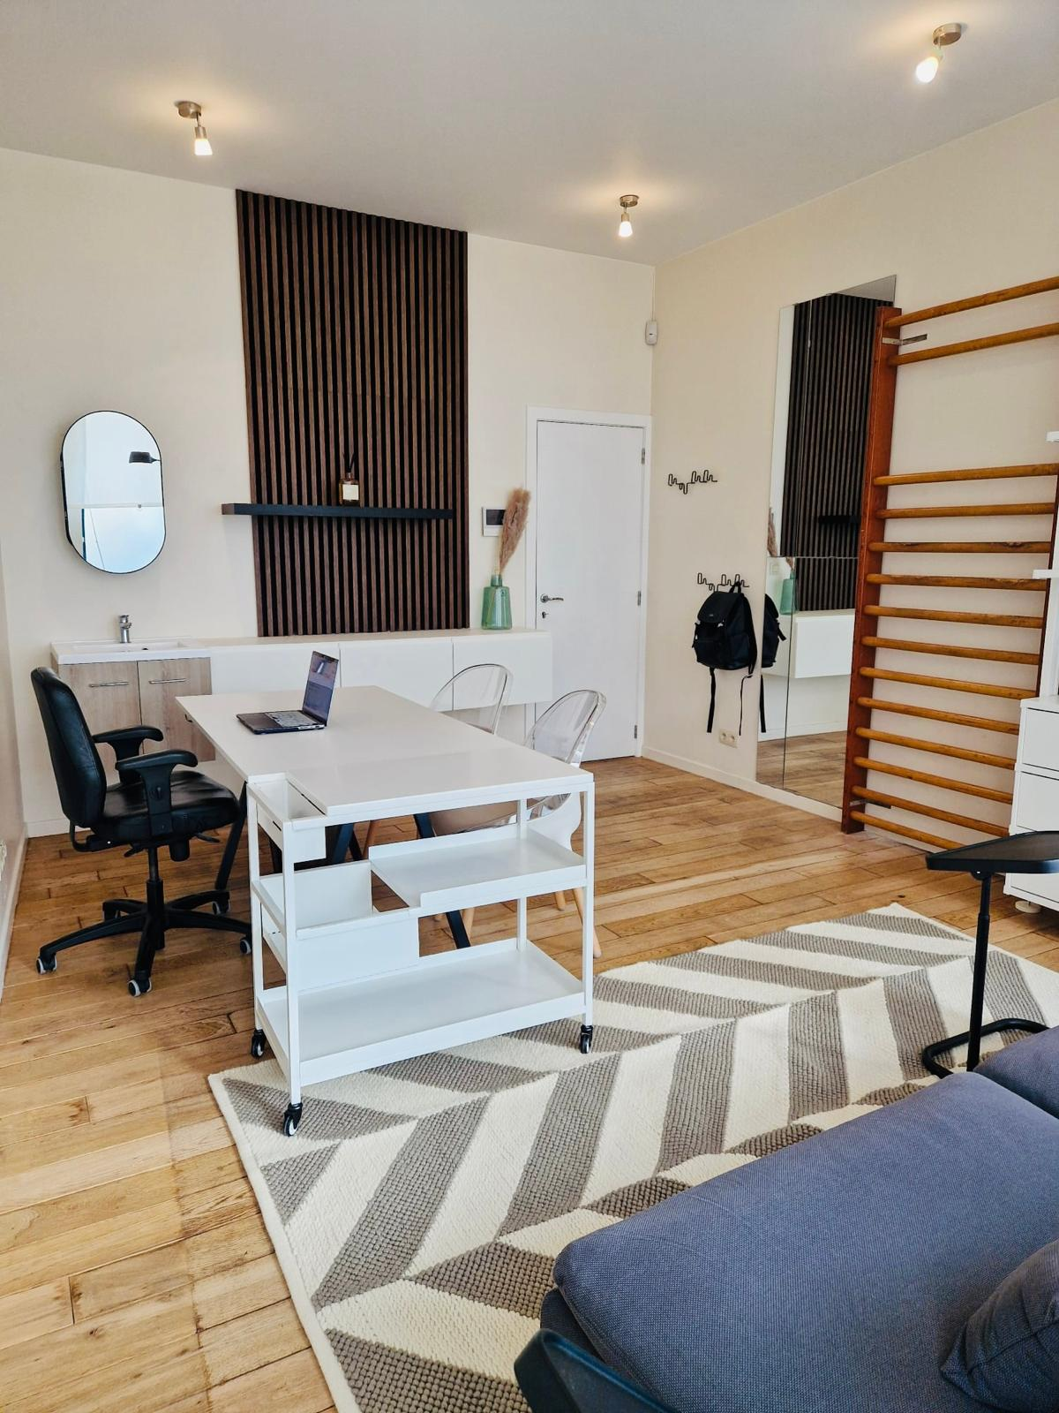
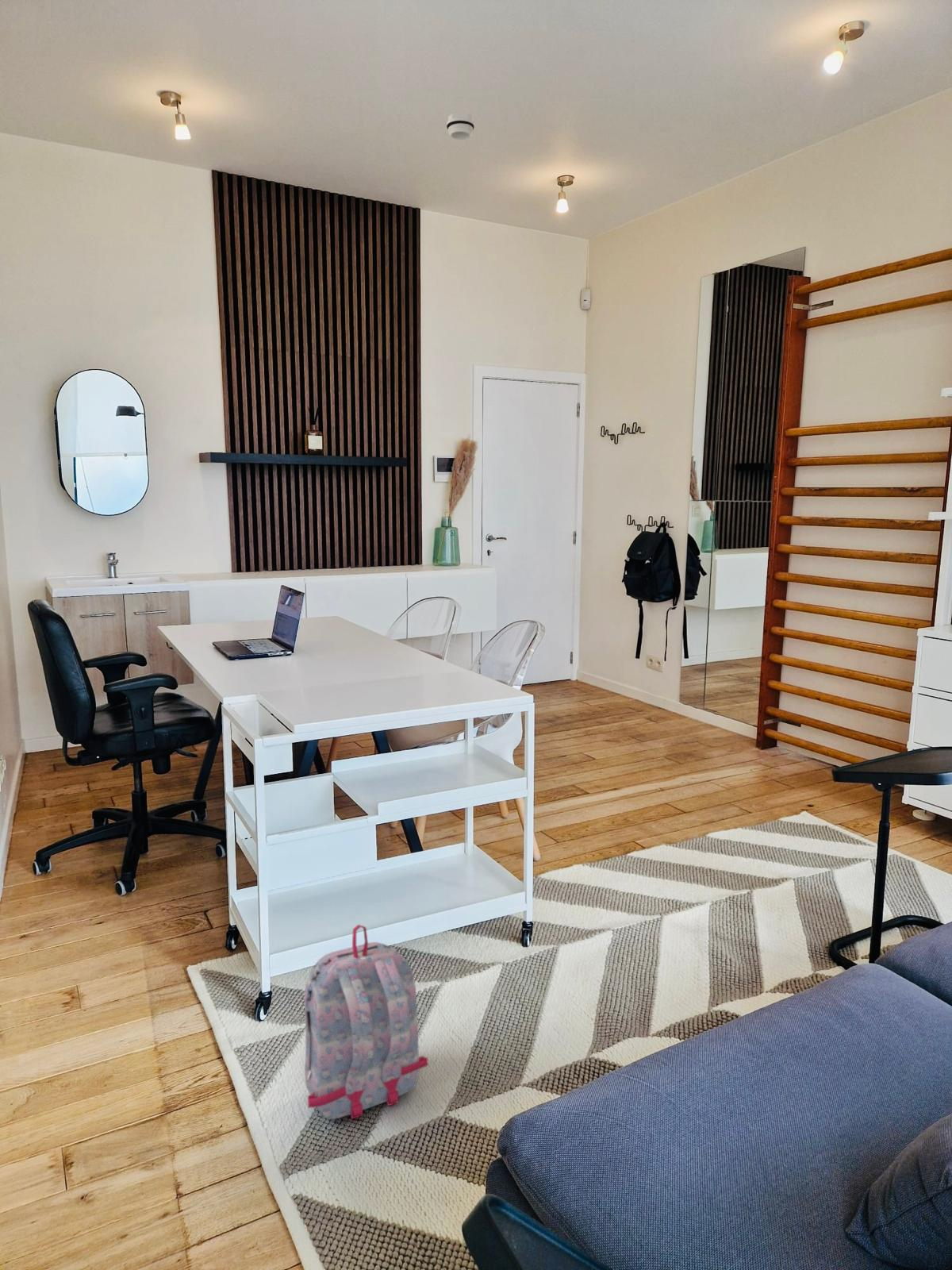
+ backpack [304,924,429,1120]
+ smoke detector [446,112,475,140]
